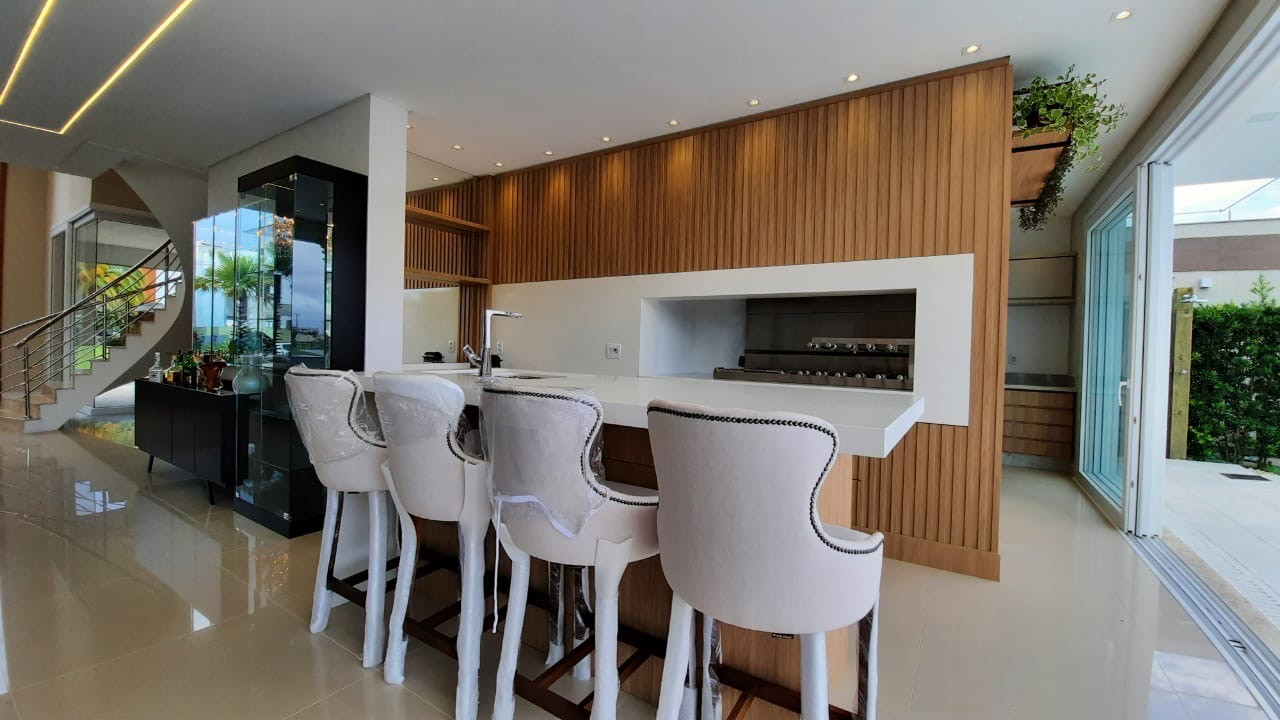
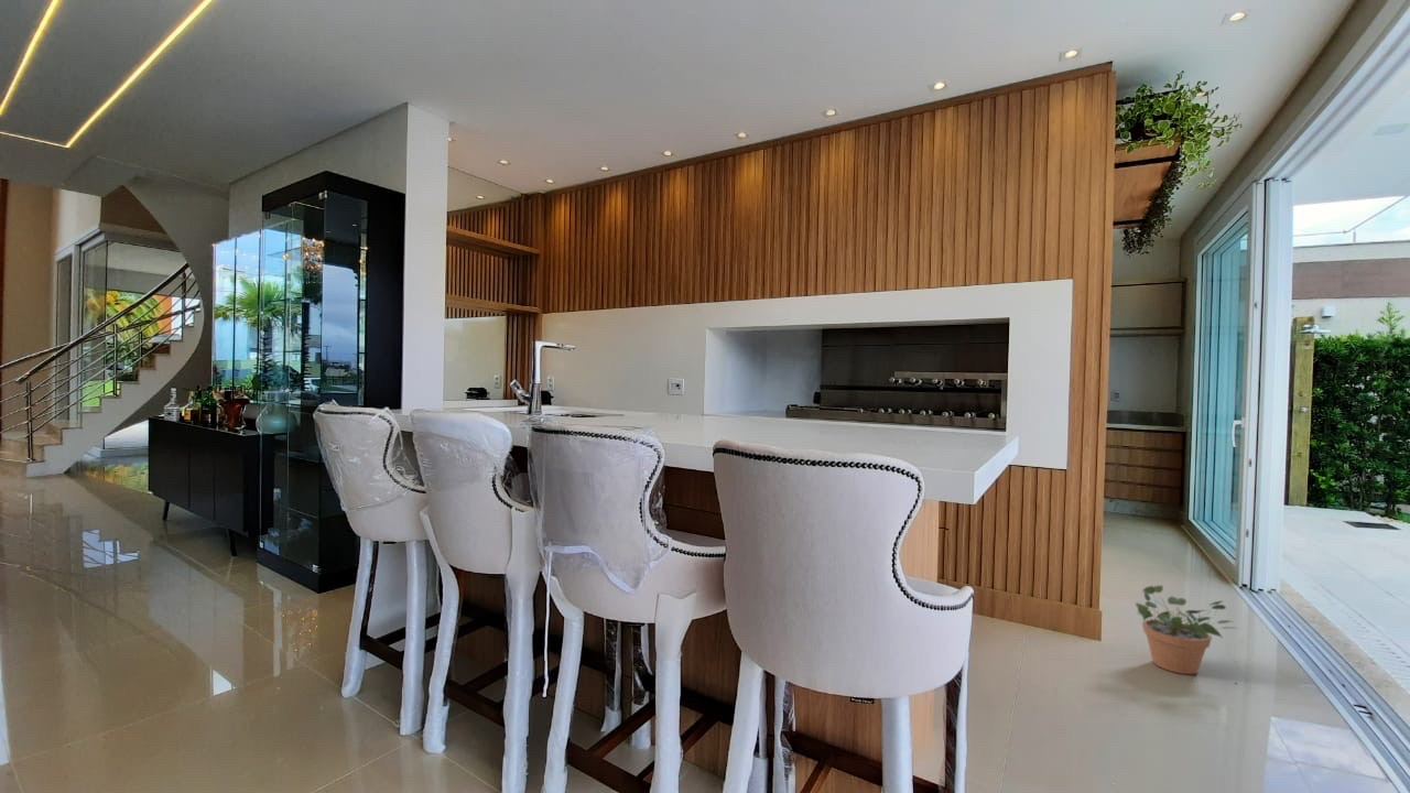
+ potted plant [1135,584,1239,675]
